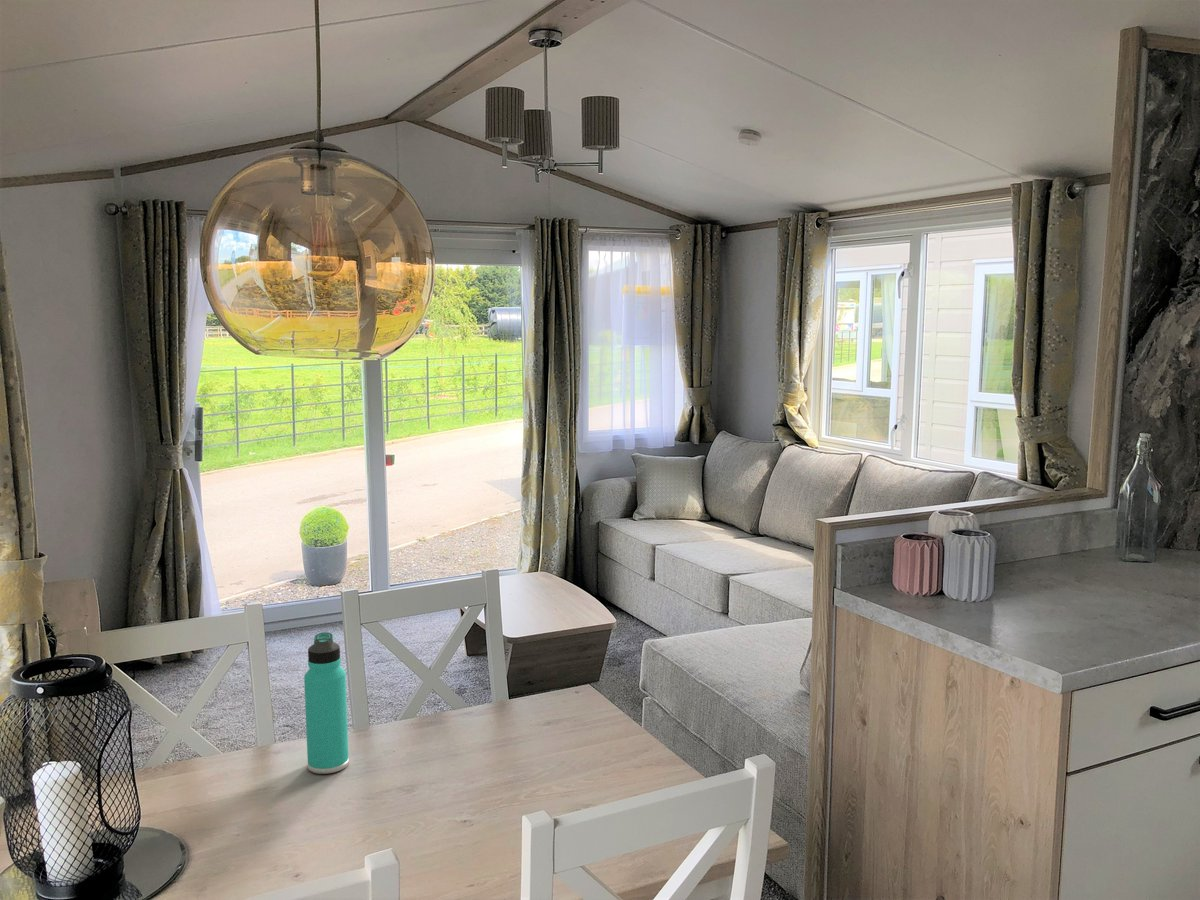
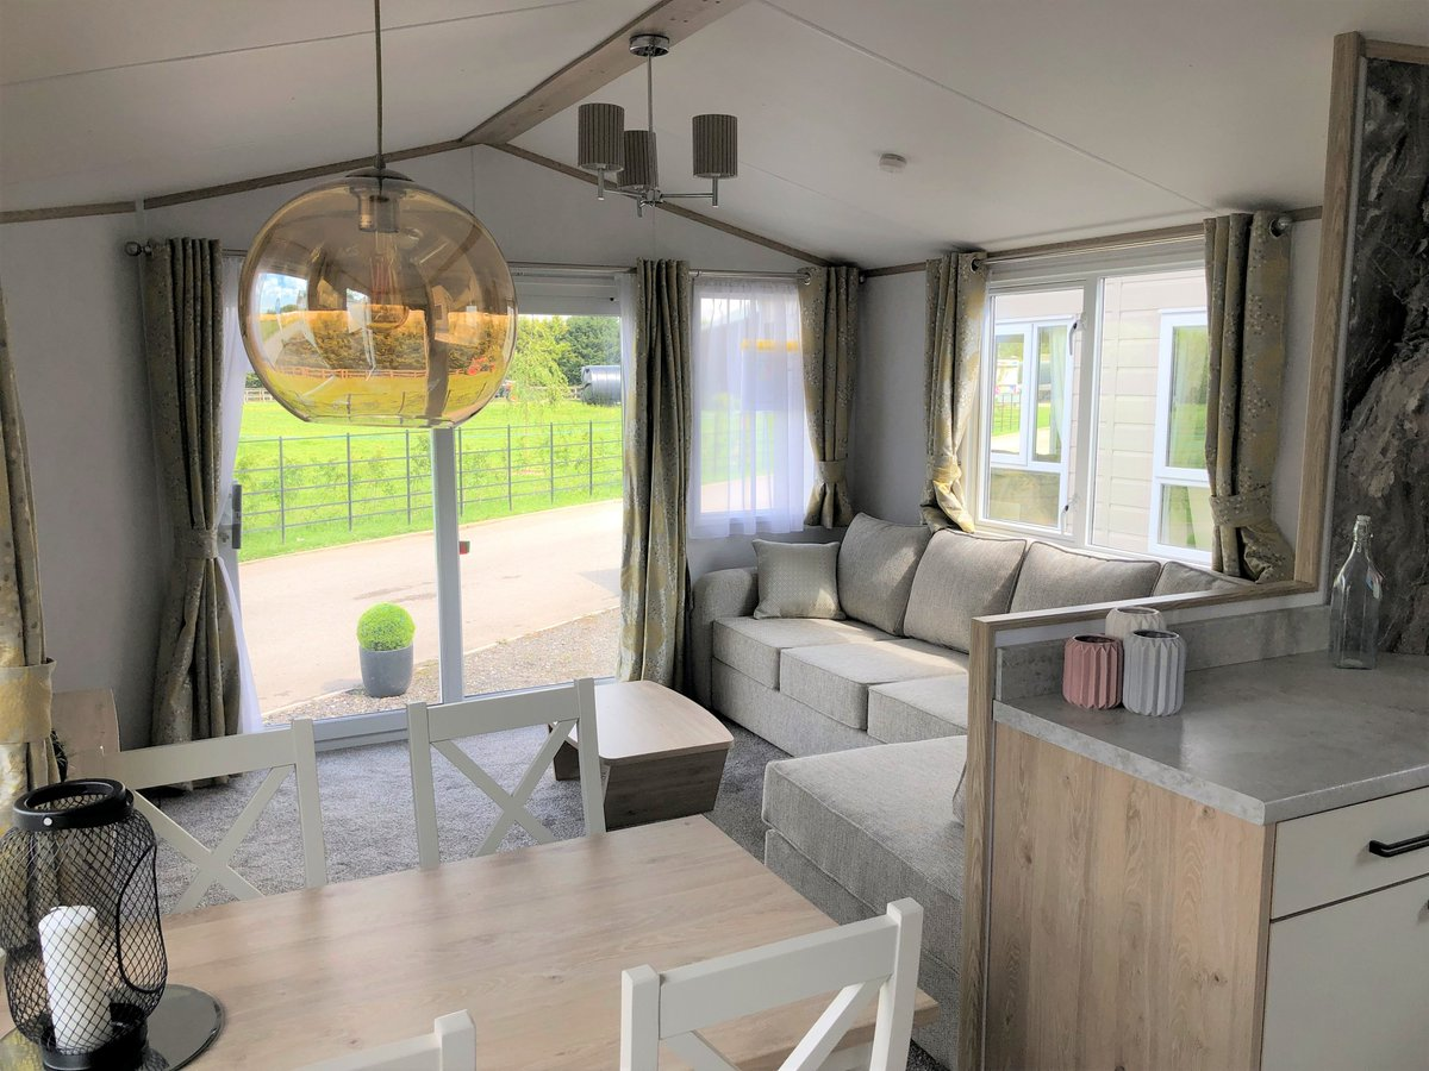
- thermos bottle [303,631,350,775]
